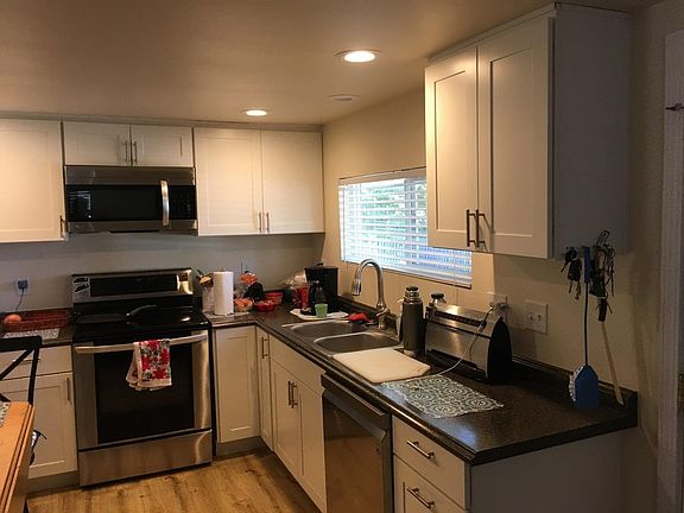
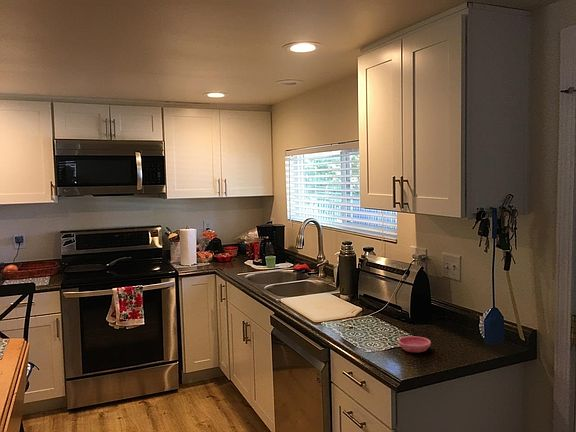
+ saucer [397,335,432,353]
